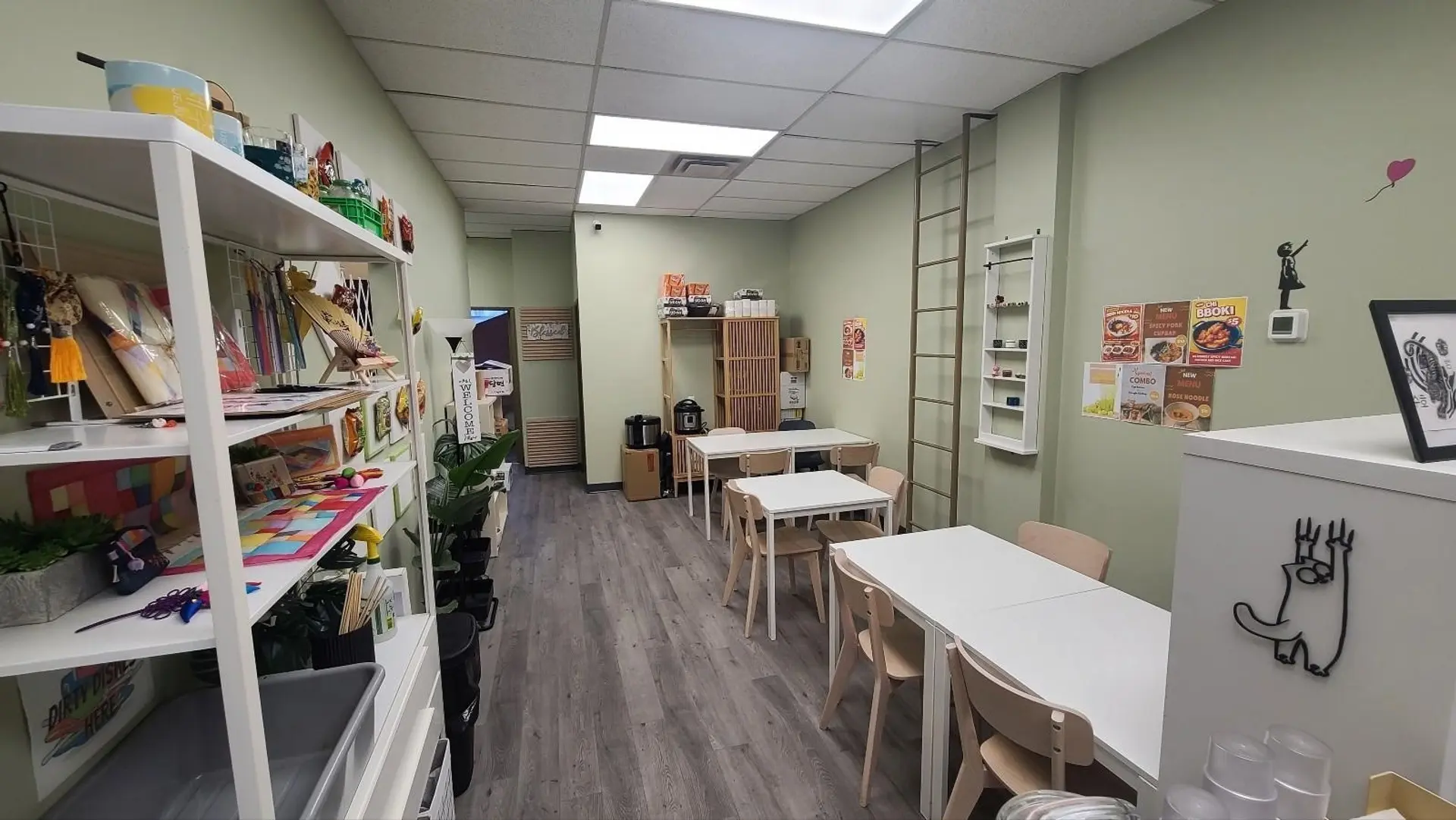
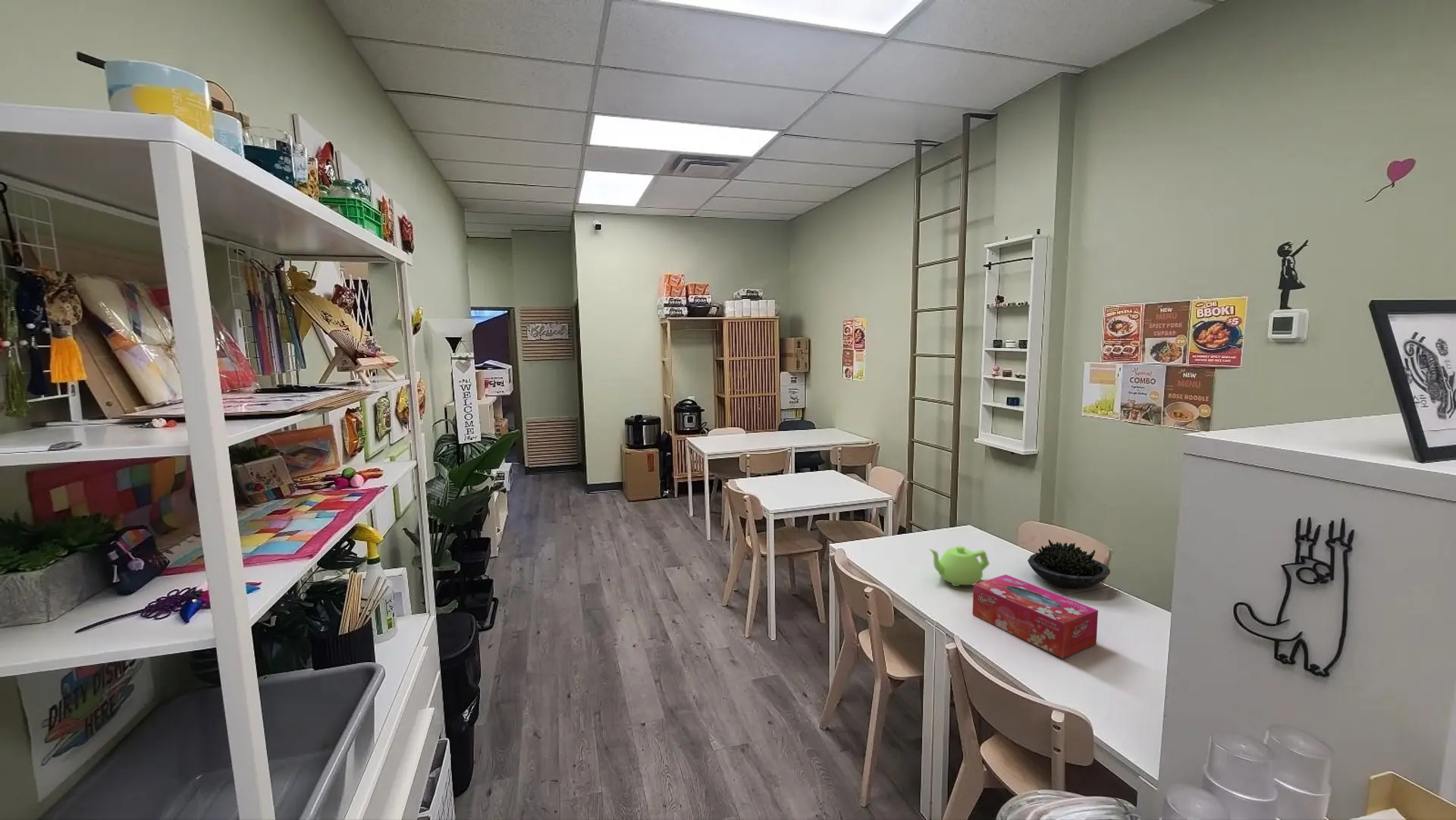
+ teapot [928,545,990,587]
+ succulent plant [1027,539,1111,590]
+ tissue box [972,574,1099,659]
